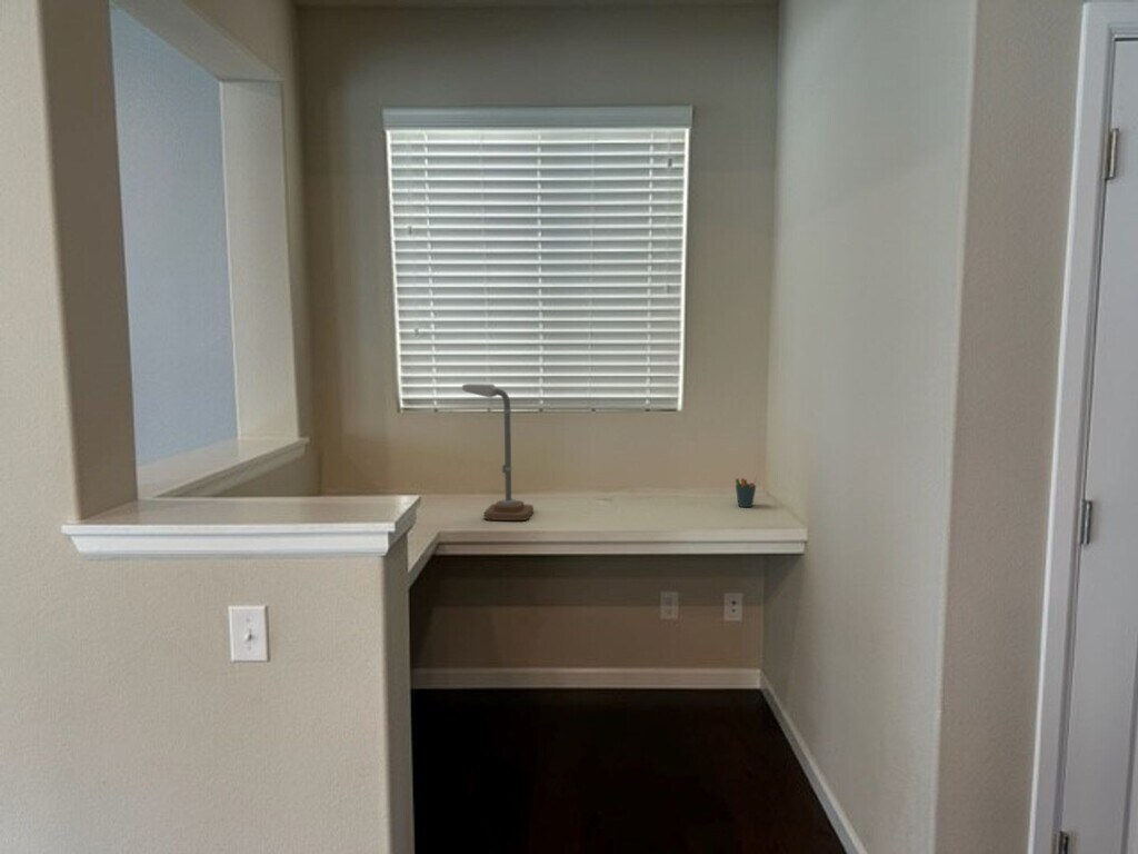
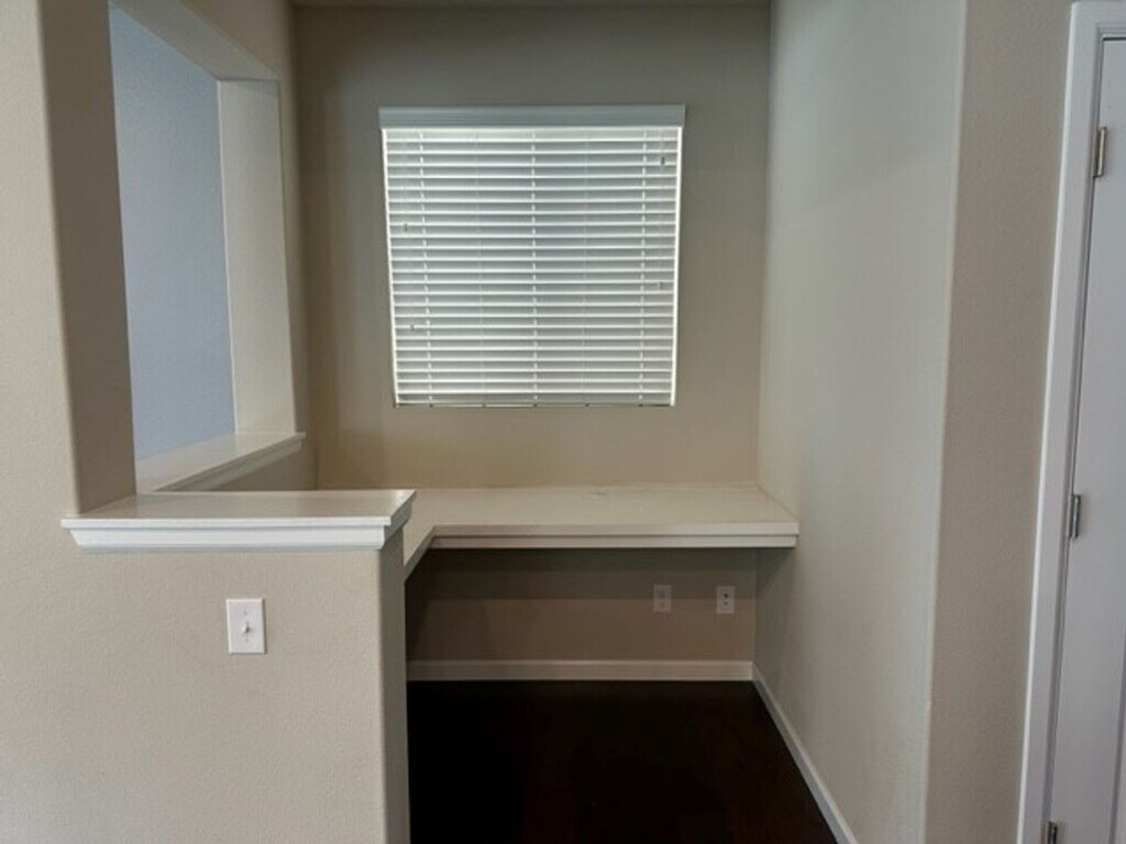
- pen holder [735,474,759,508]
- desk lamp [461,383,535,522]
